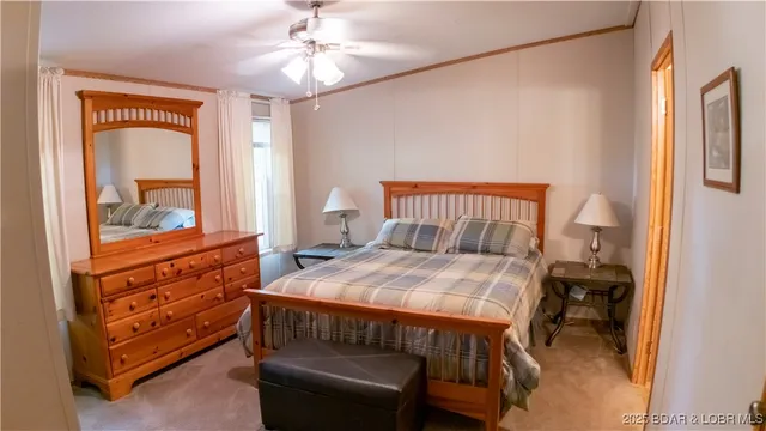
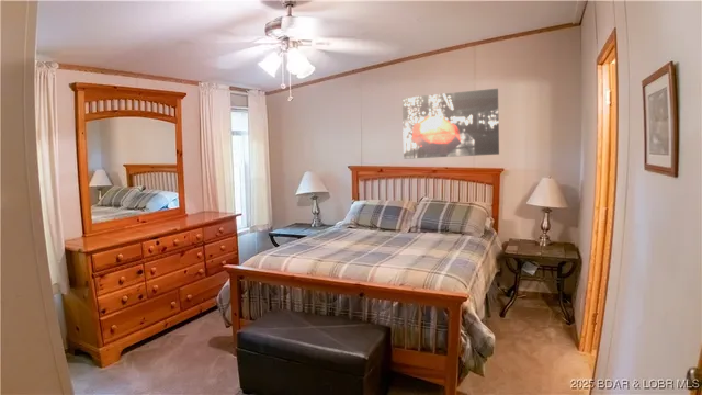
+ wall art [401,88,500,160]
